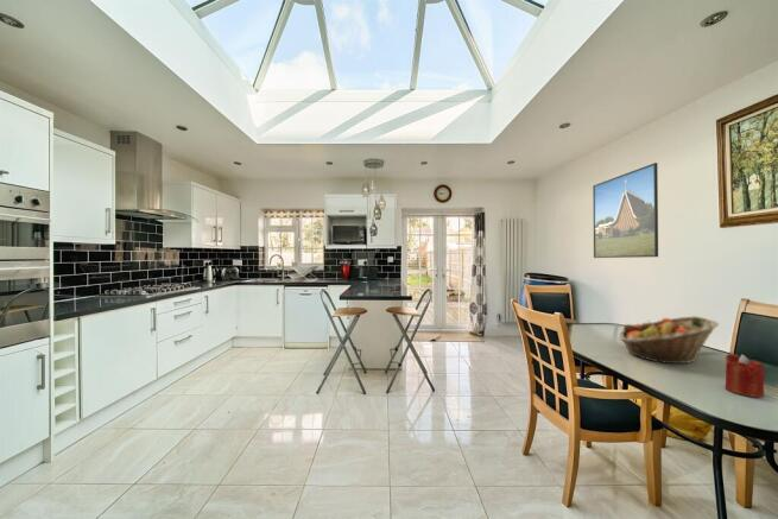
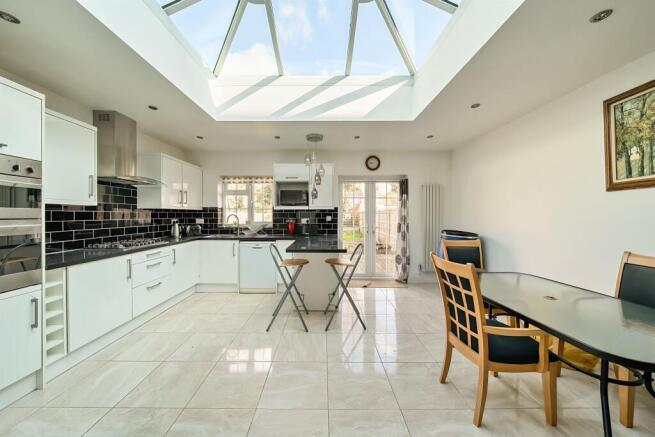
- candle [725,353,766,399]
- fruit basket [618,315,720,365]
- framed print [592,162,659,259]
